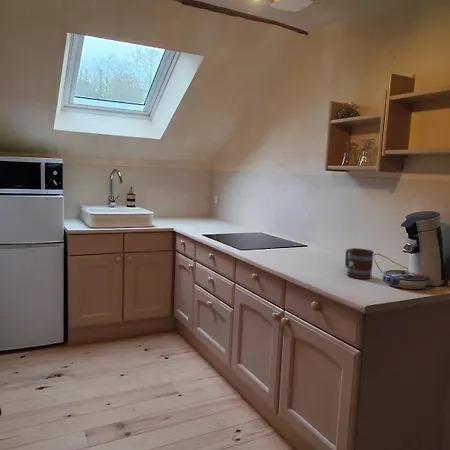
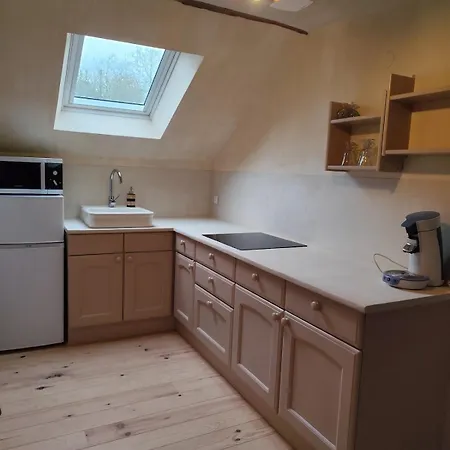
- mug [344,247,375,280]
